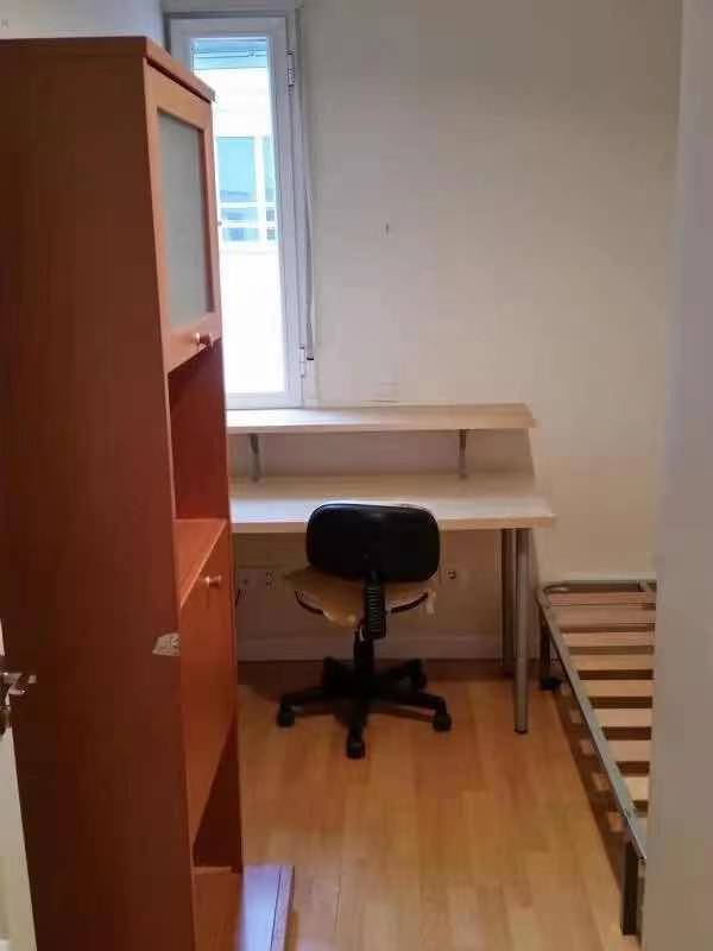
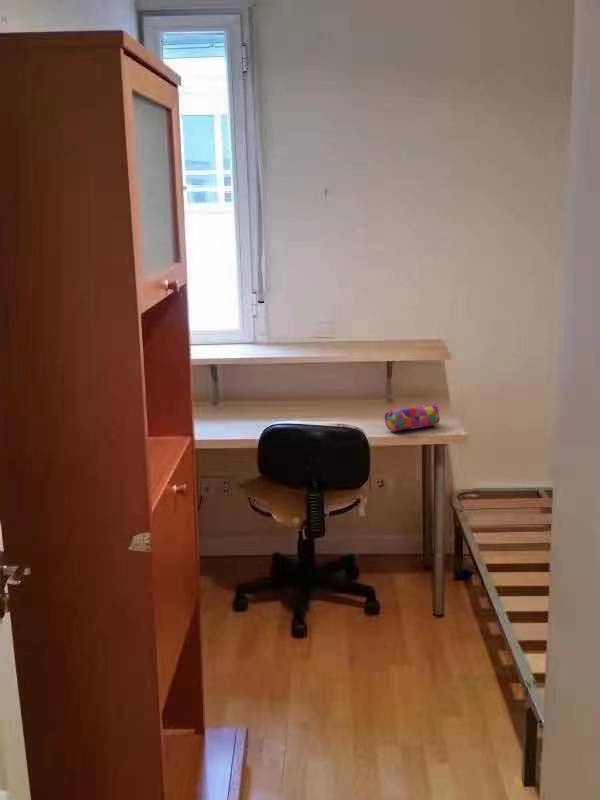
+ pencil case [384,401,440,432]
